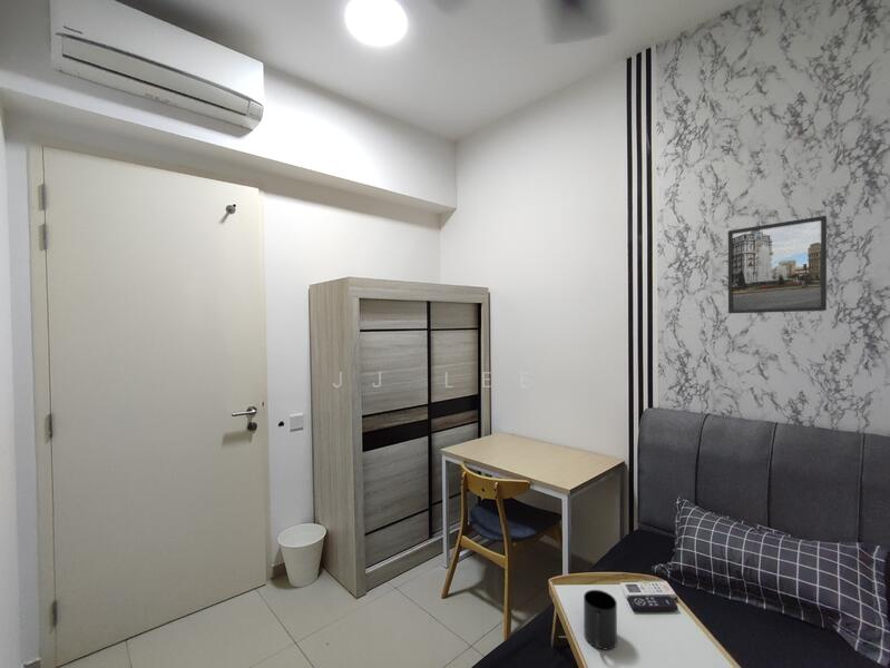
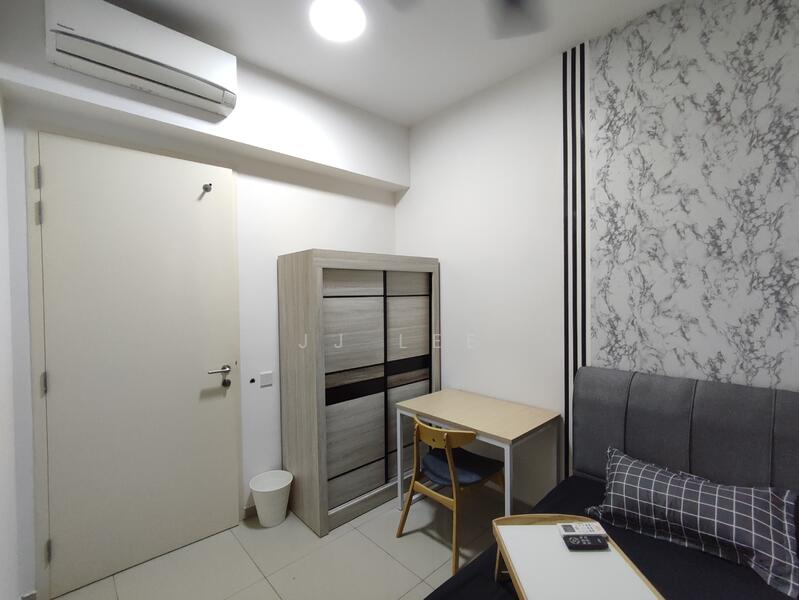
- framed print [727,215,828,314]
- mug [583,589,618,650]
